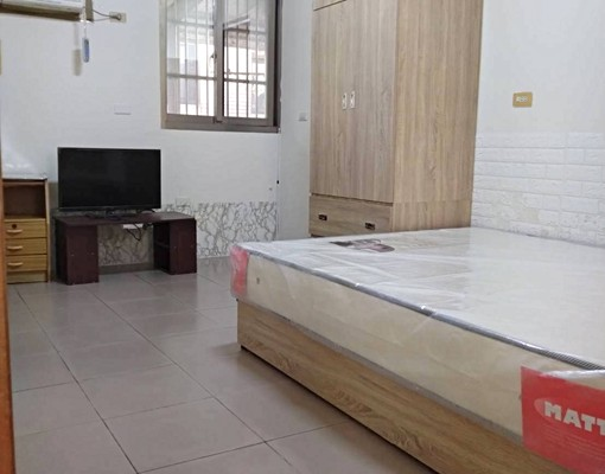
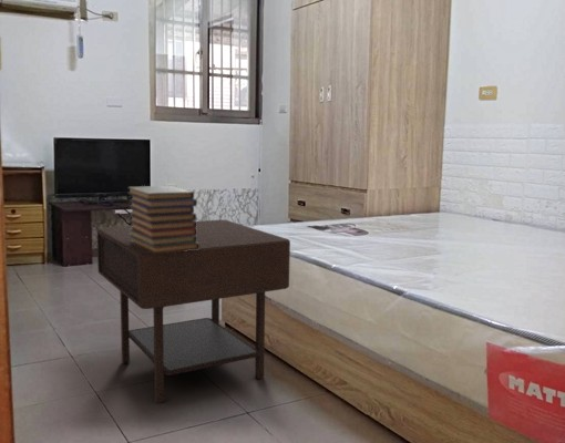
+ side table [96,219,291,404]
+ book stack [126,185,199,255]
